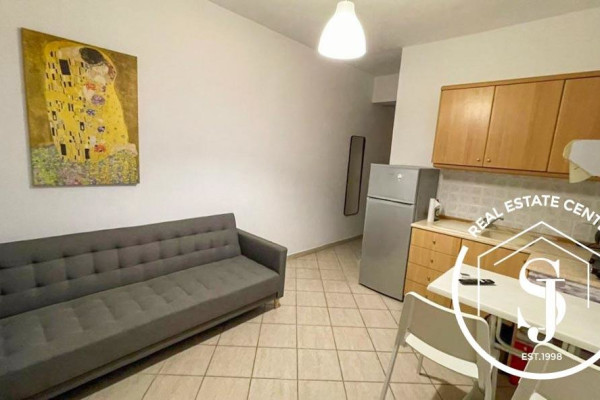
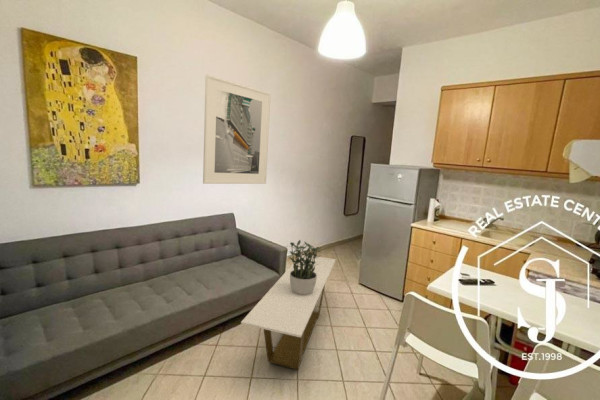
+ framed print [202,73,272,185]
+ coffee table [240,255,337,371]
+ potted plant [284,239,325,295]
